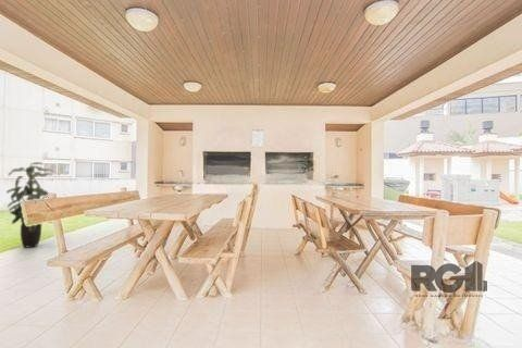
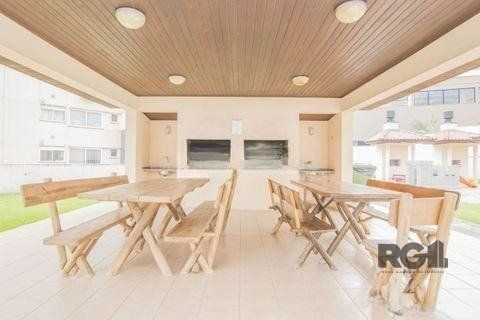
- indoor plant [5,161,54,248]
